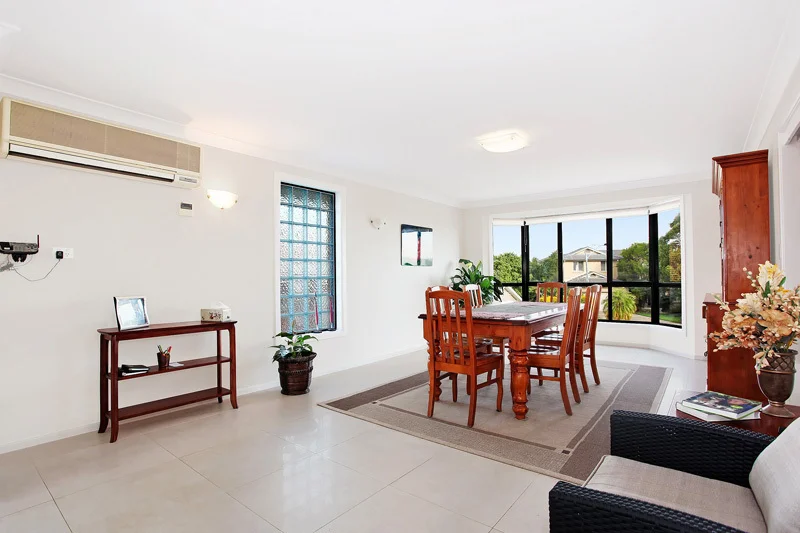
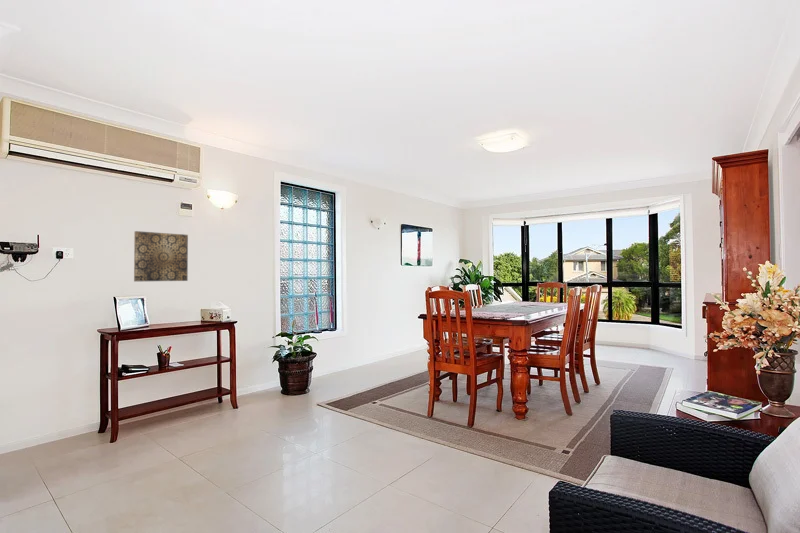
+ wall art [133,230,189,283]
